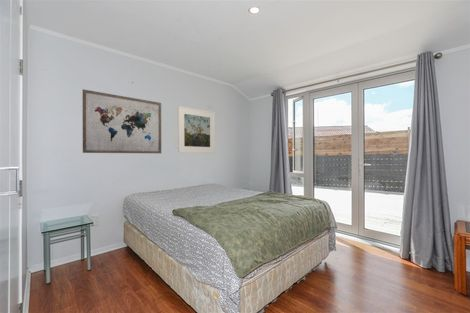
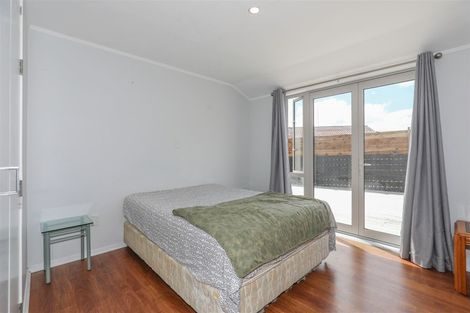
- wall art [82,88,162,154]
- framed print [177,105,216,154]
